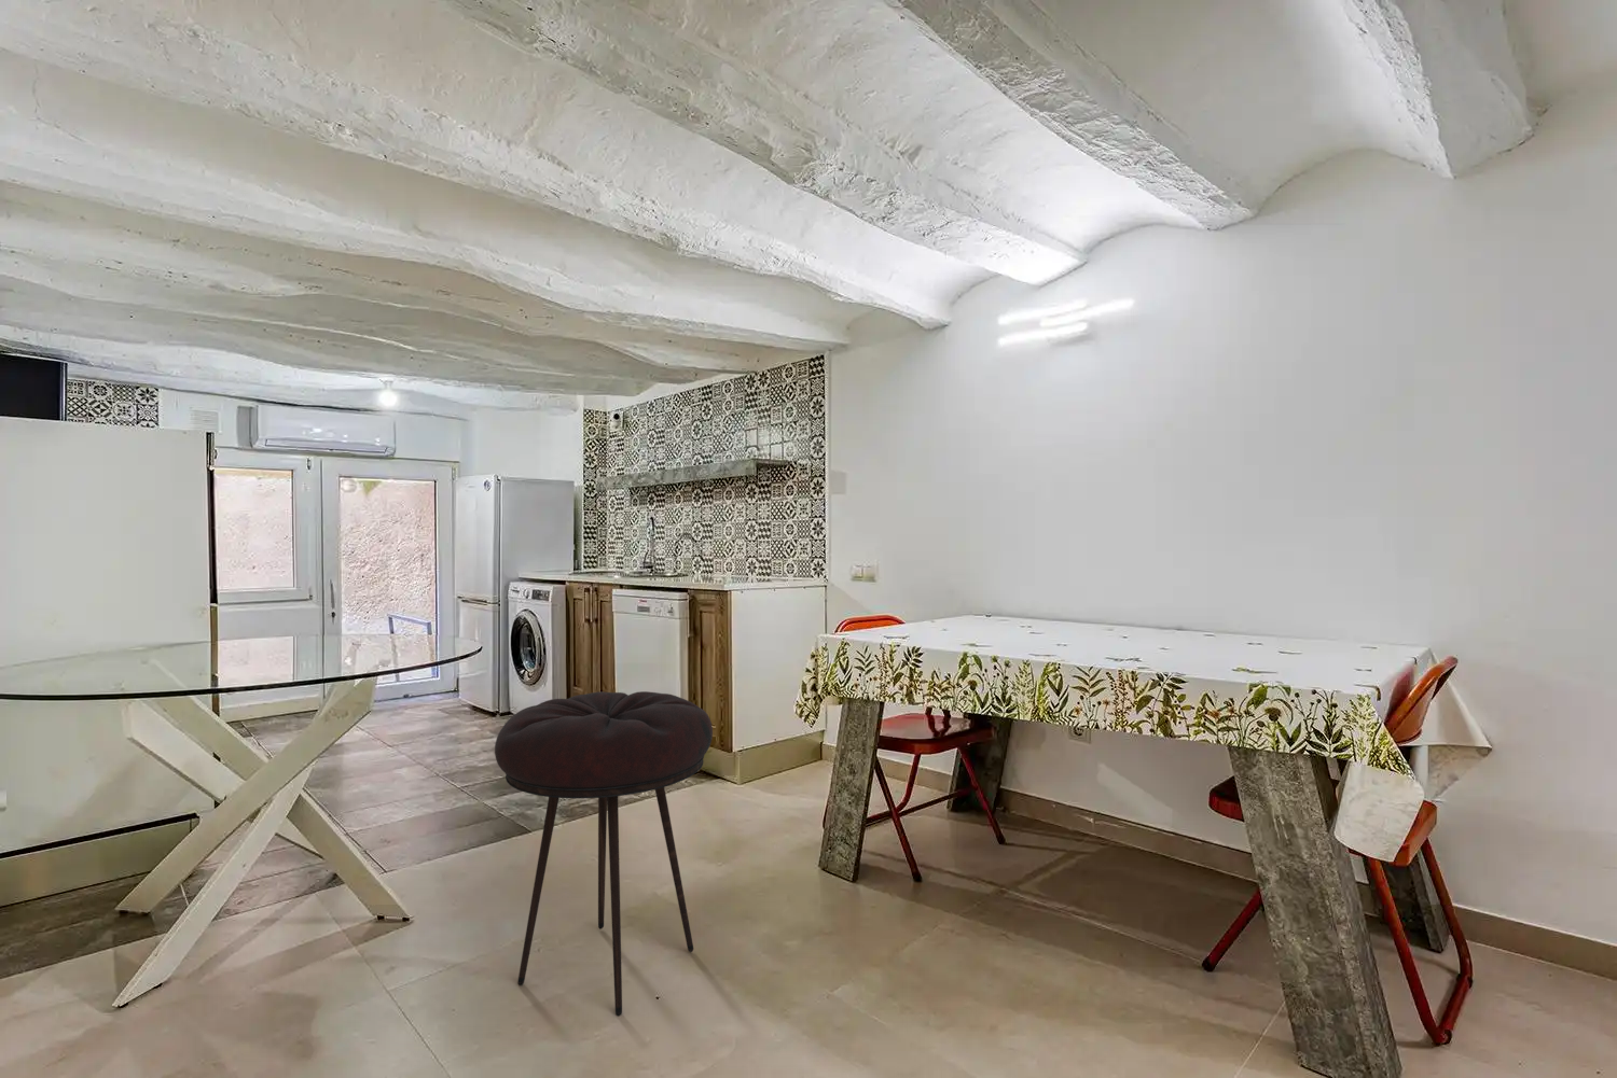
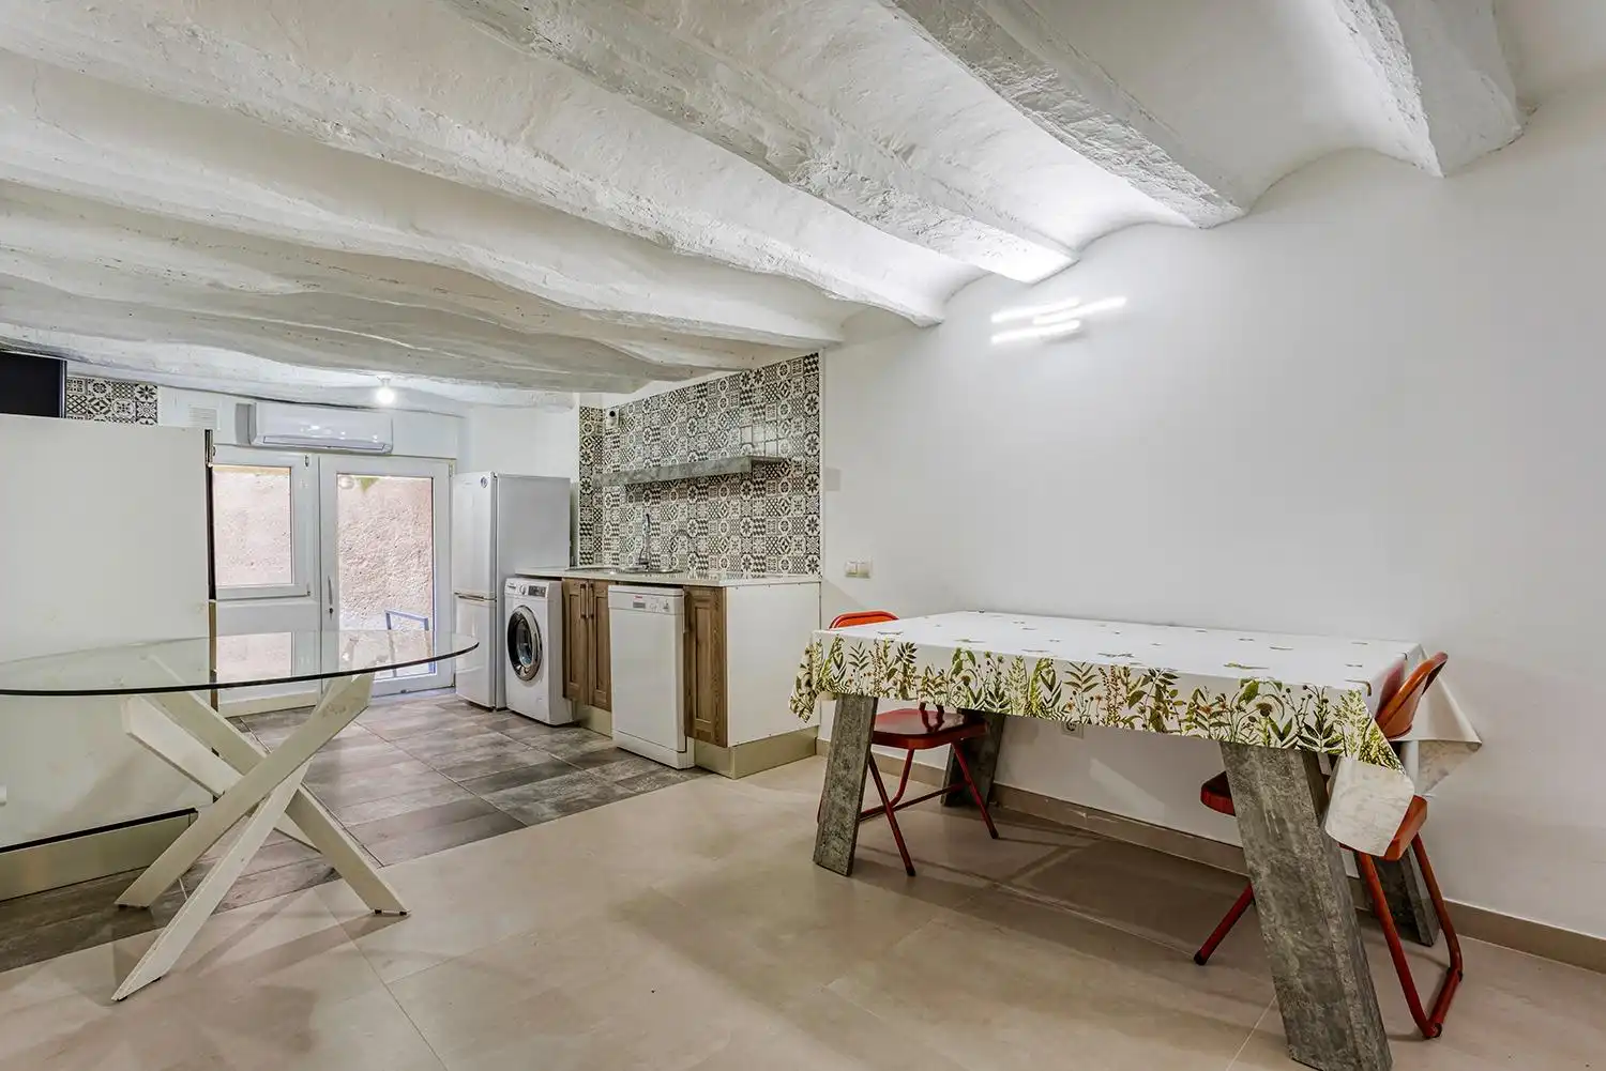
- stool [494,691,714,1017]
